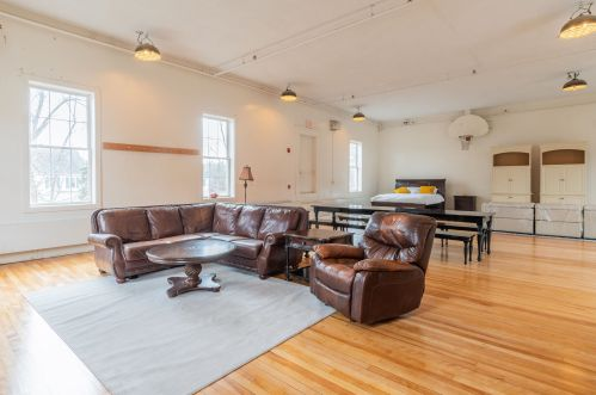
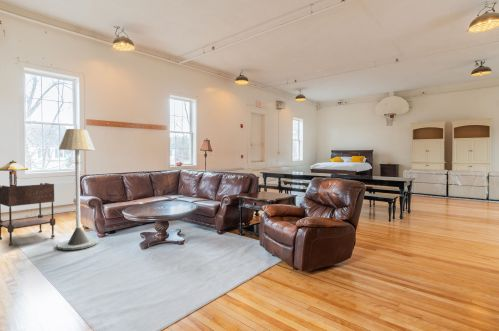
+ side table [0,182,56,247]
+ table lamp [0,159,29,186]
+ floor lamp [56,128,99,251]
